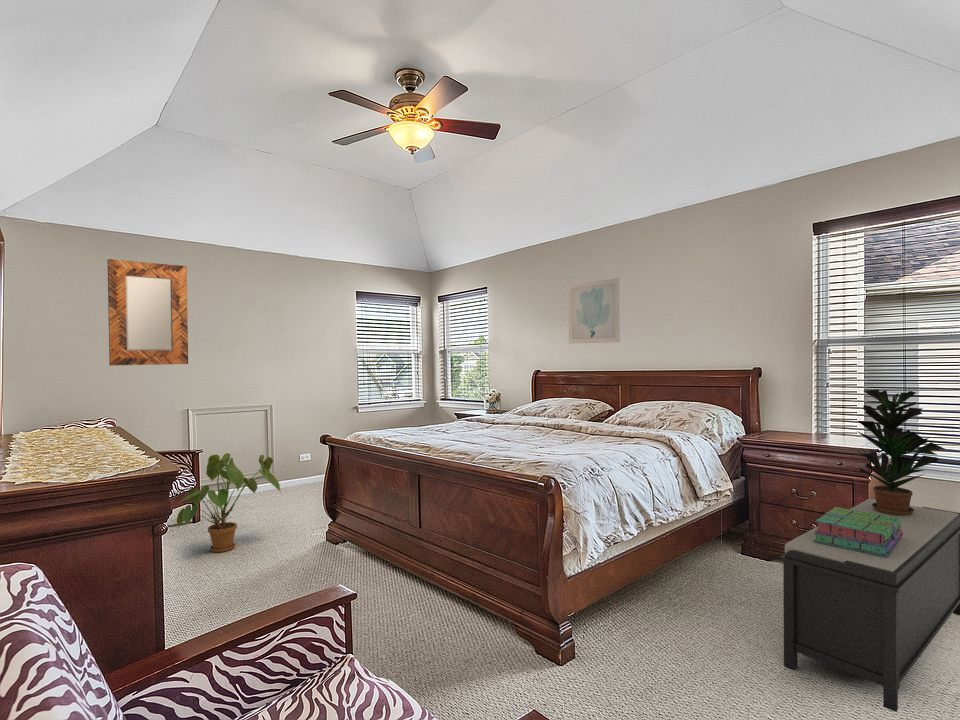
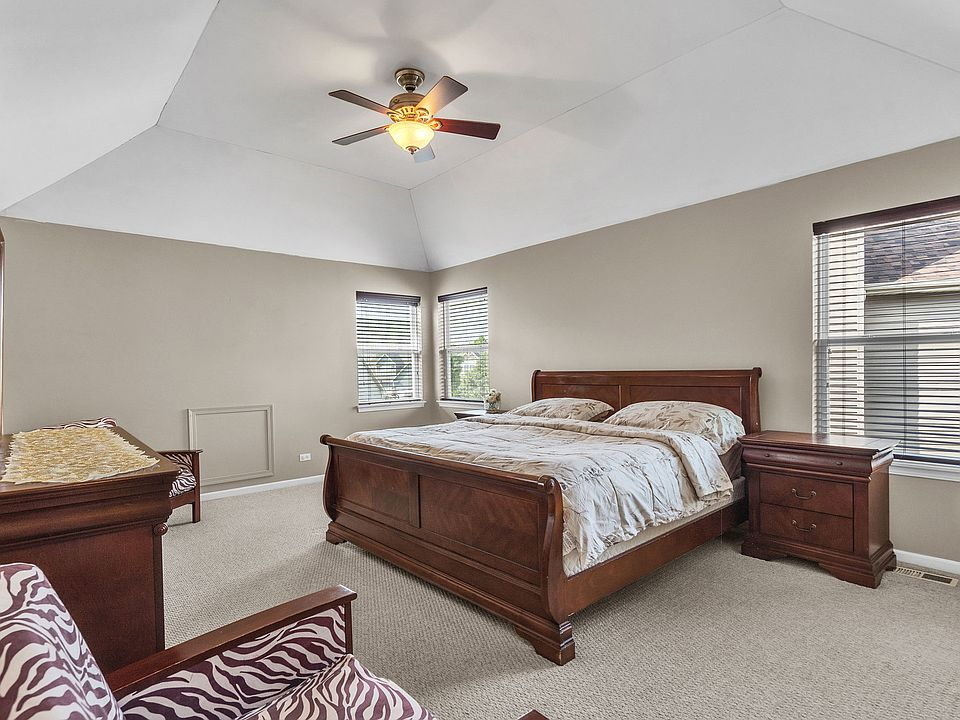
- potted plant [856,389,946,516]
- bench [779,498,960,713]
- home mirror [107,258,189,367]
- wall art [567,277,621,345]
- house plant [176,452,282,553]
- stack of books [813,506,903,557]
